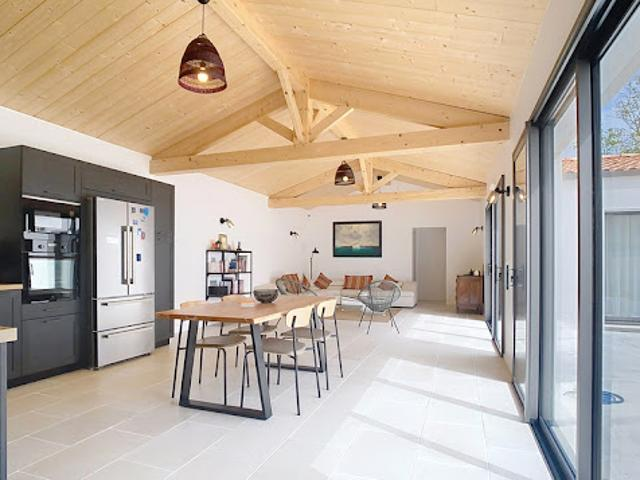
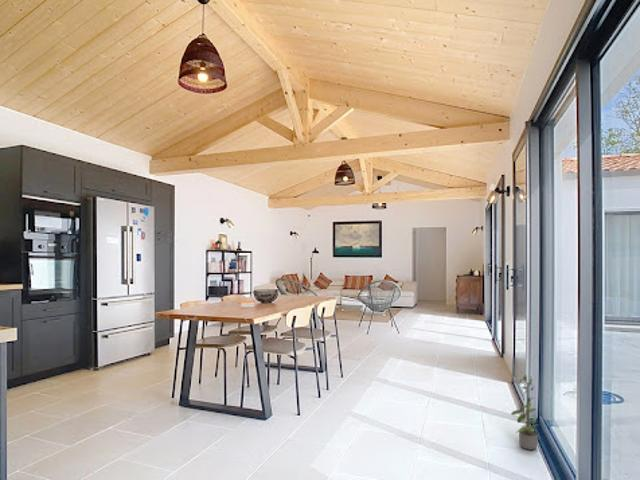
+ potted plant [510,375,539,451]
